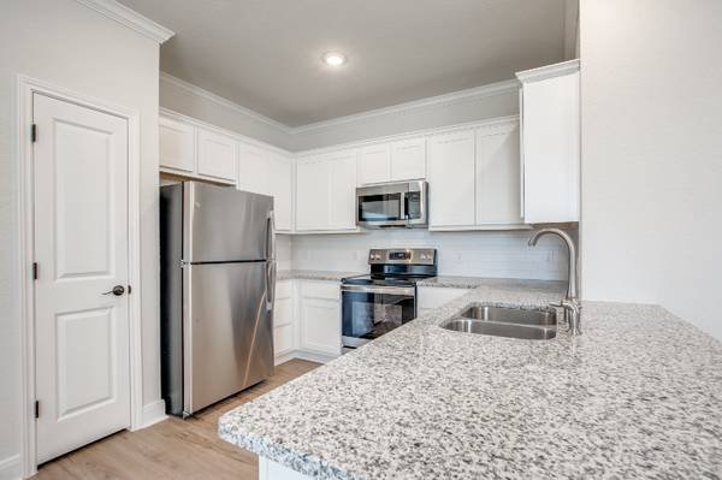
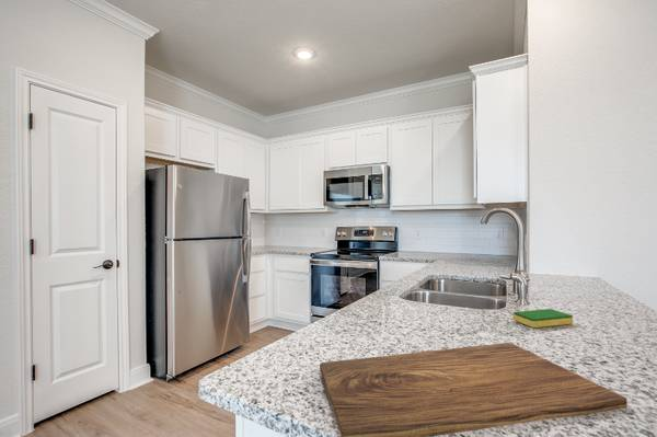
+ dish sponge [512,308,574,329]
+ cutting board [319,342,627,437]
